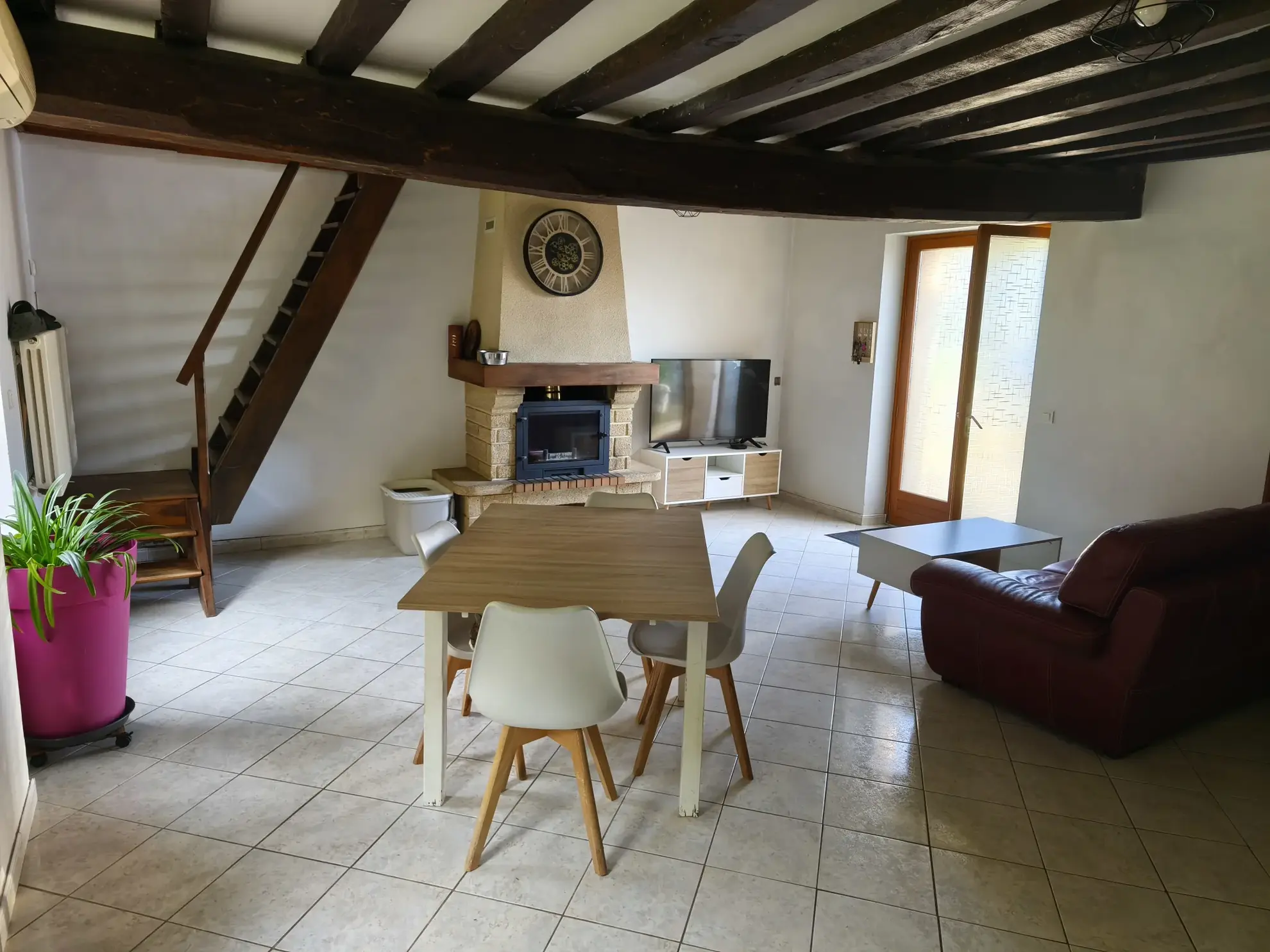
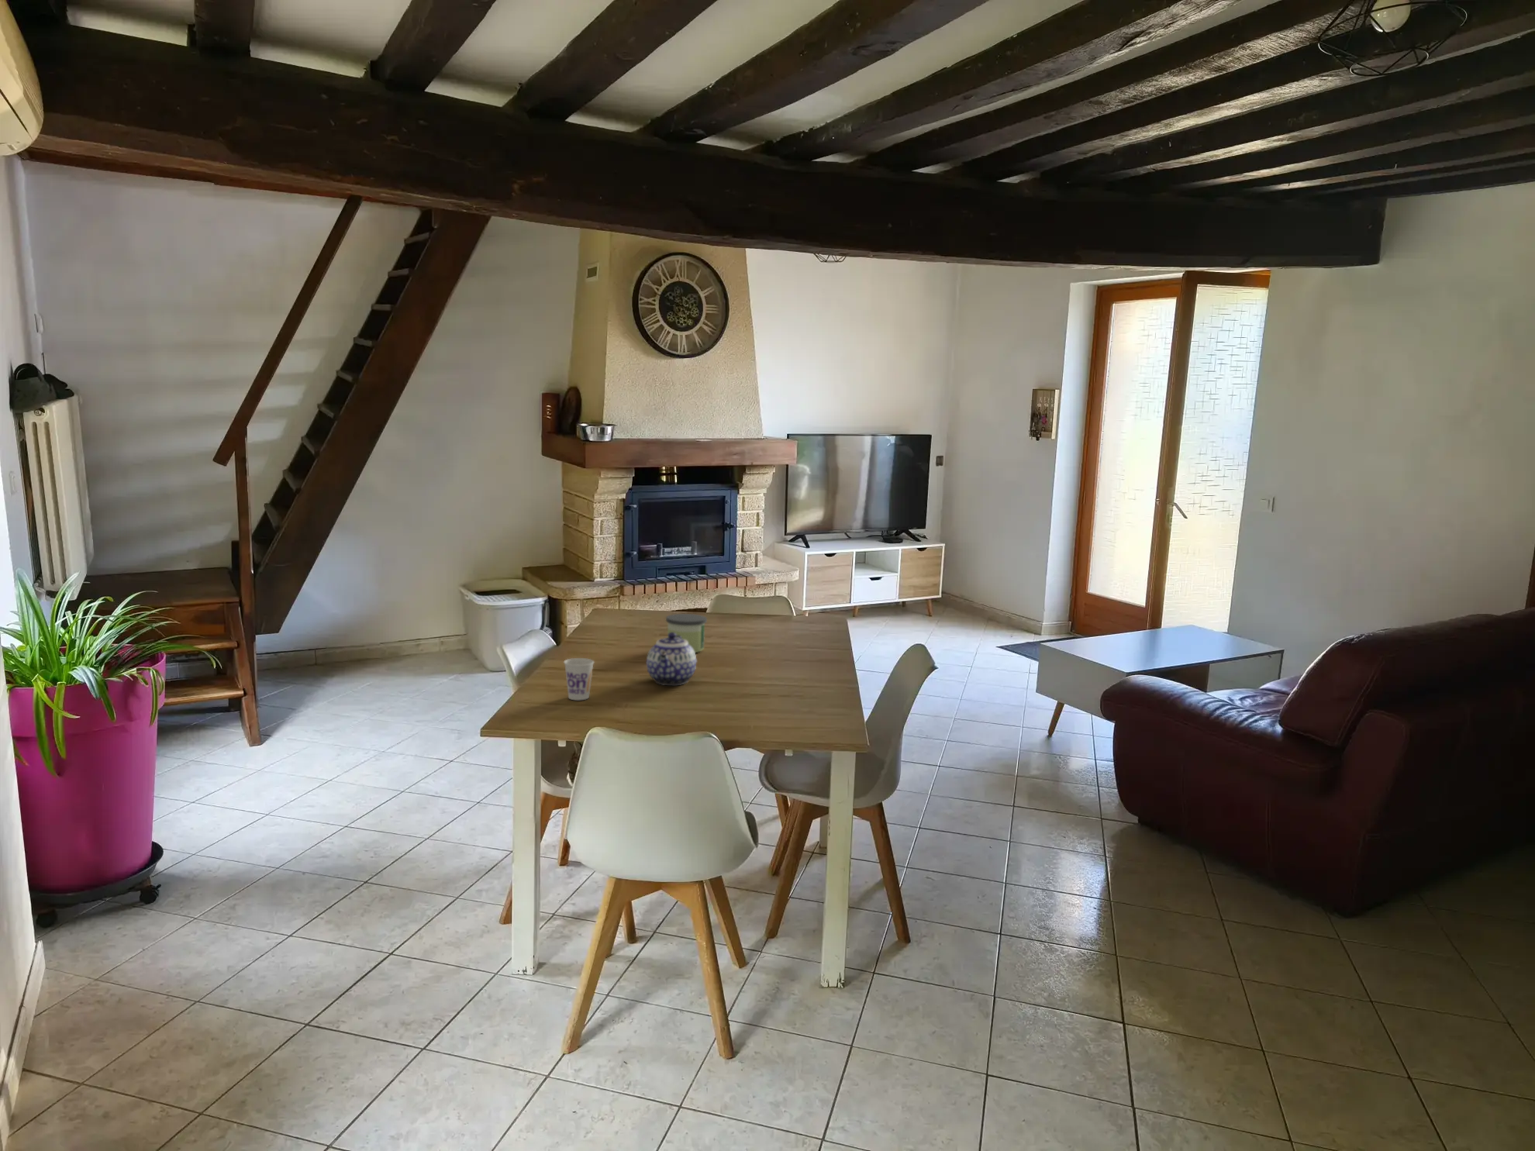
+ cup [563,658,595,701]
+ candle [665,613,708,653]
+ teapot [645,632,697,686]
